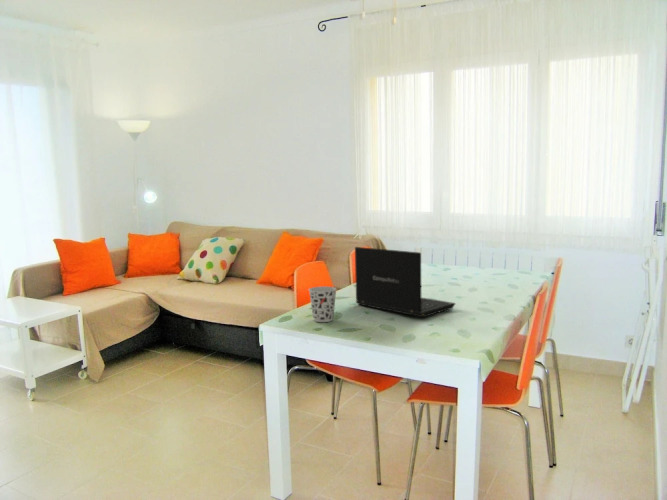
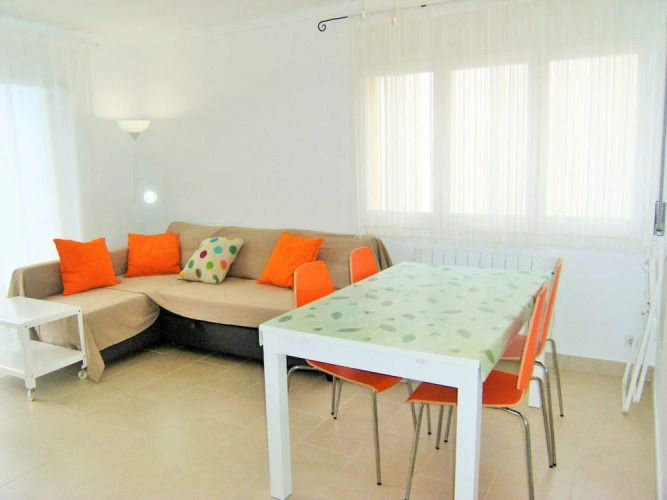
- laptop [354,246,456,318]
- cup [308,285,337,323]
